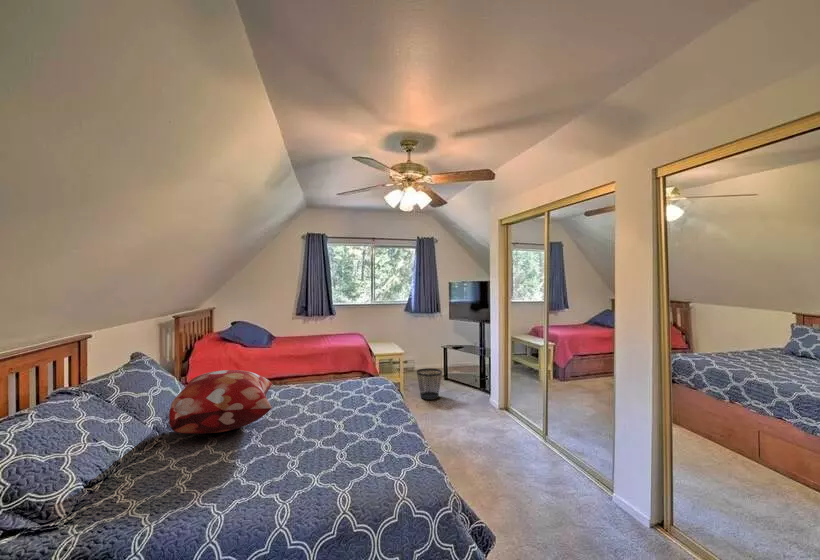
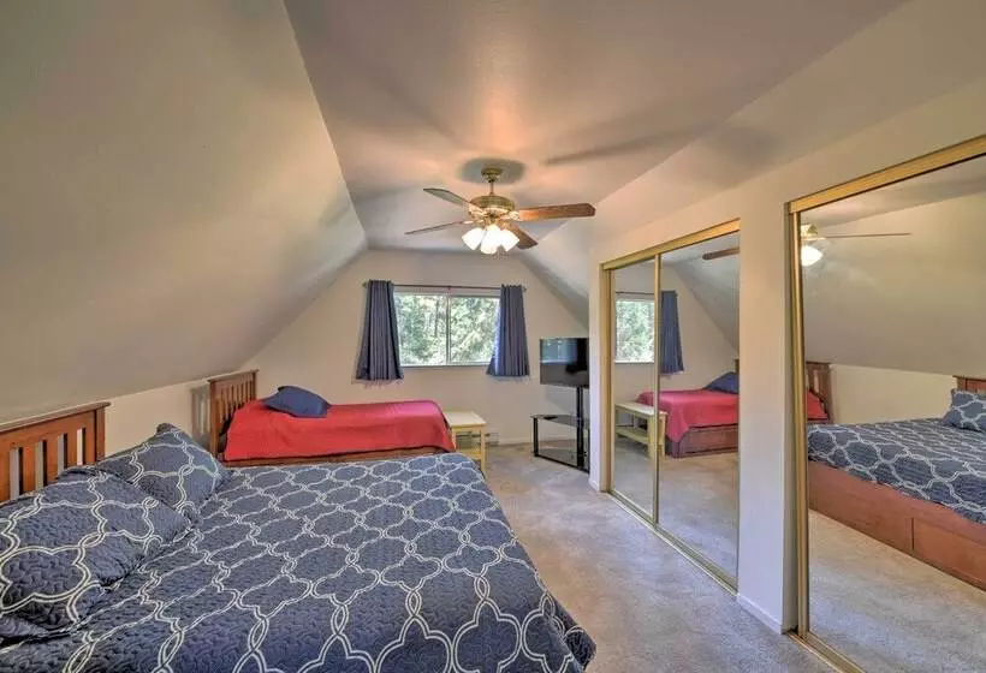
- wastebasket [416,367,443,401]
- decorative pillow [168,369,273,435]
